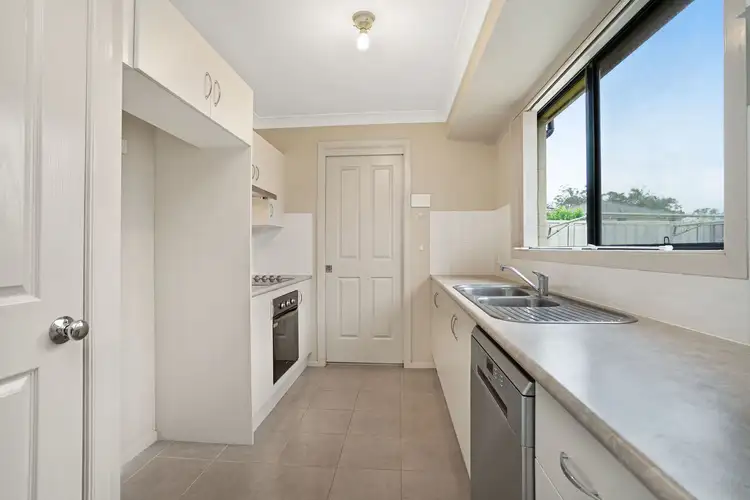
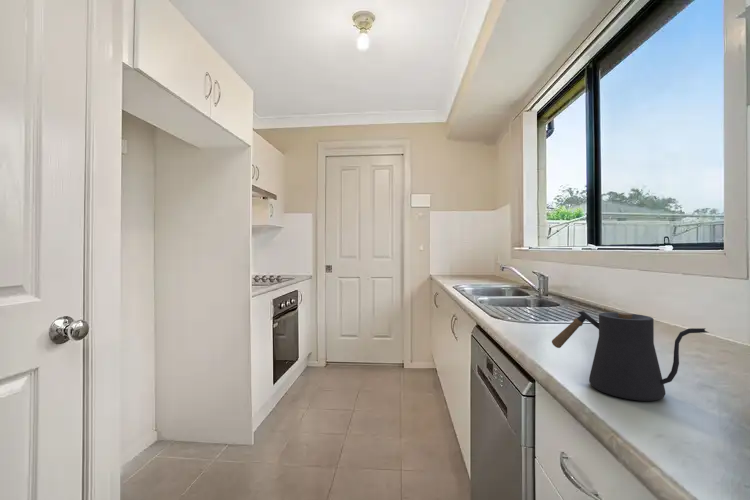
+ kettle [551,310,710,402]
